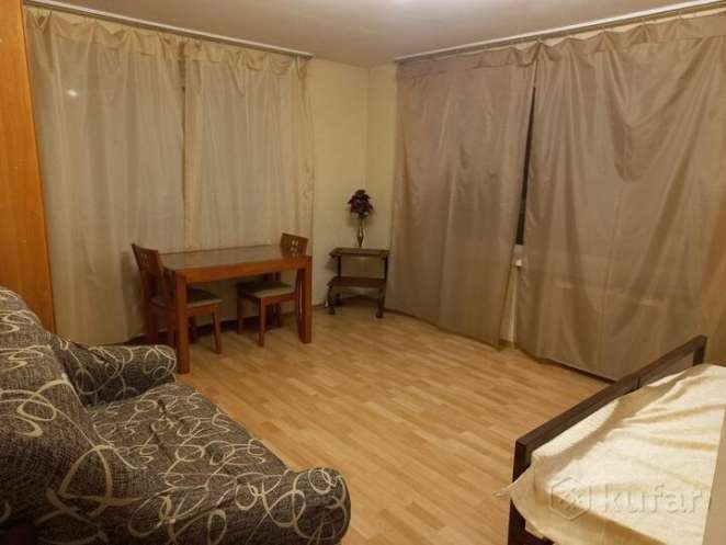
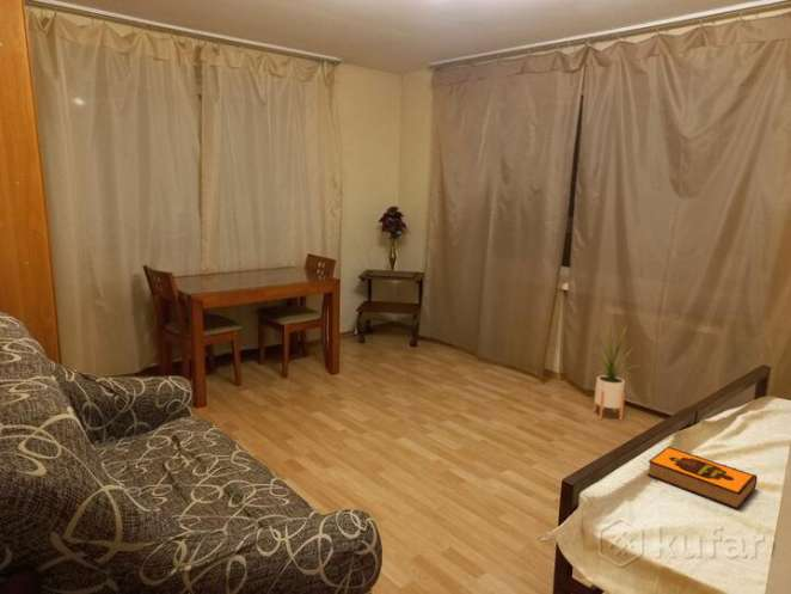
+ house plant [583,317,640,422]
+ hardback book [646,445,759,510]
